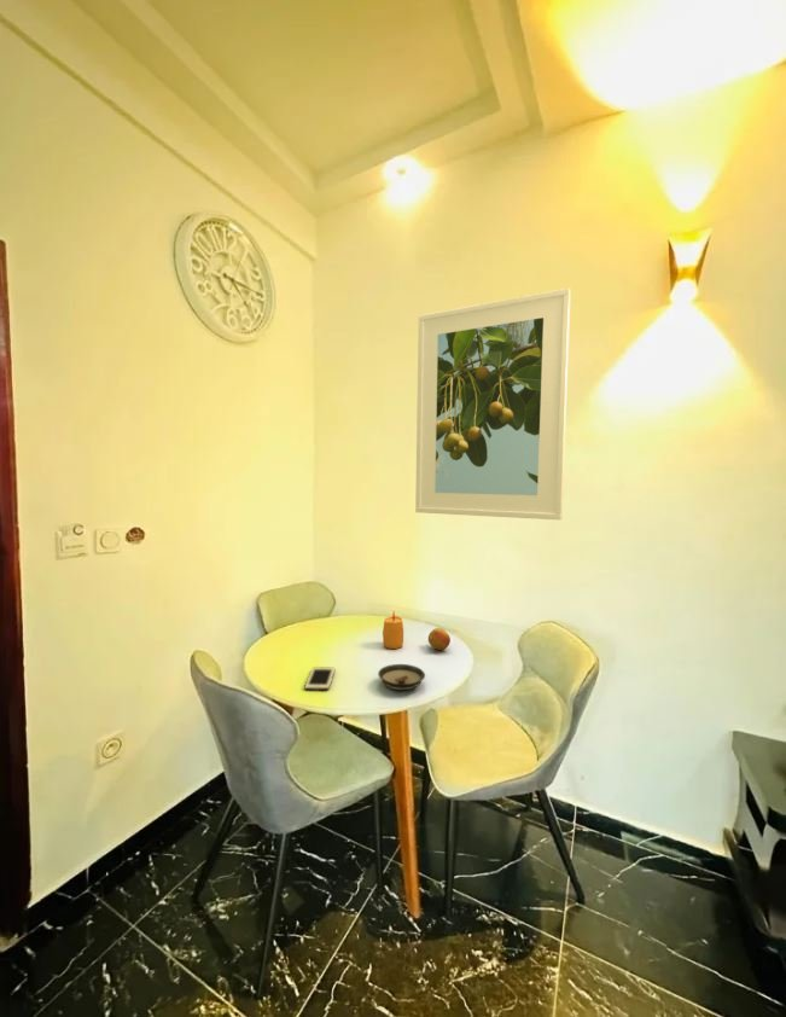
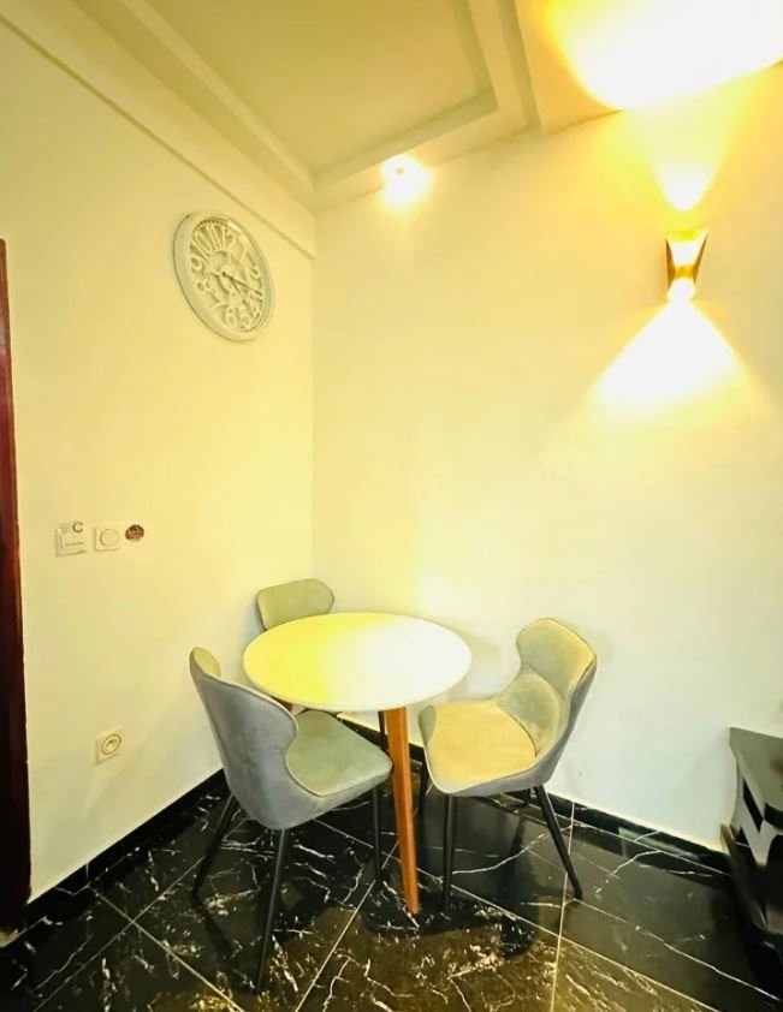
- candle [382,611,404,650]
- fruit [427,627,452,651]
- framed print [414,286,572,521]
- saucer [377,663,426,691]
- cell phone [304,666,336,691]
